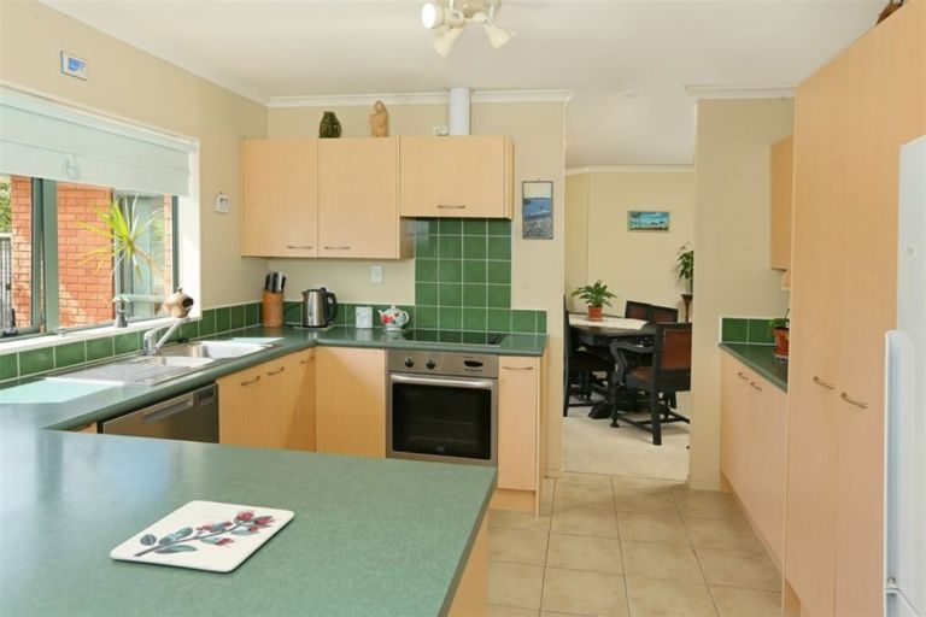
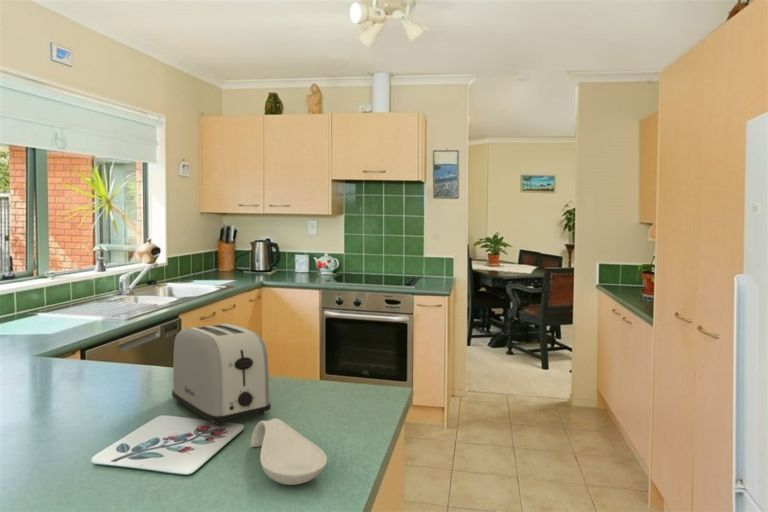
+ toaster [171,322,272,426]
+ spoon rest [250,417,328,486]
